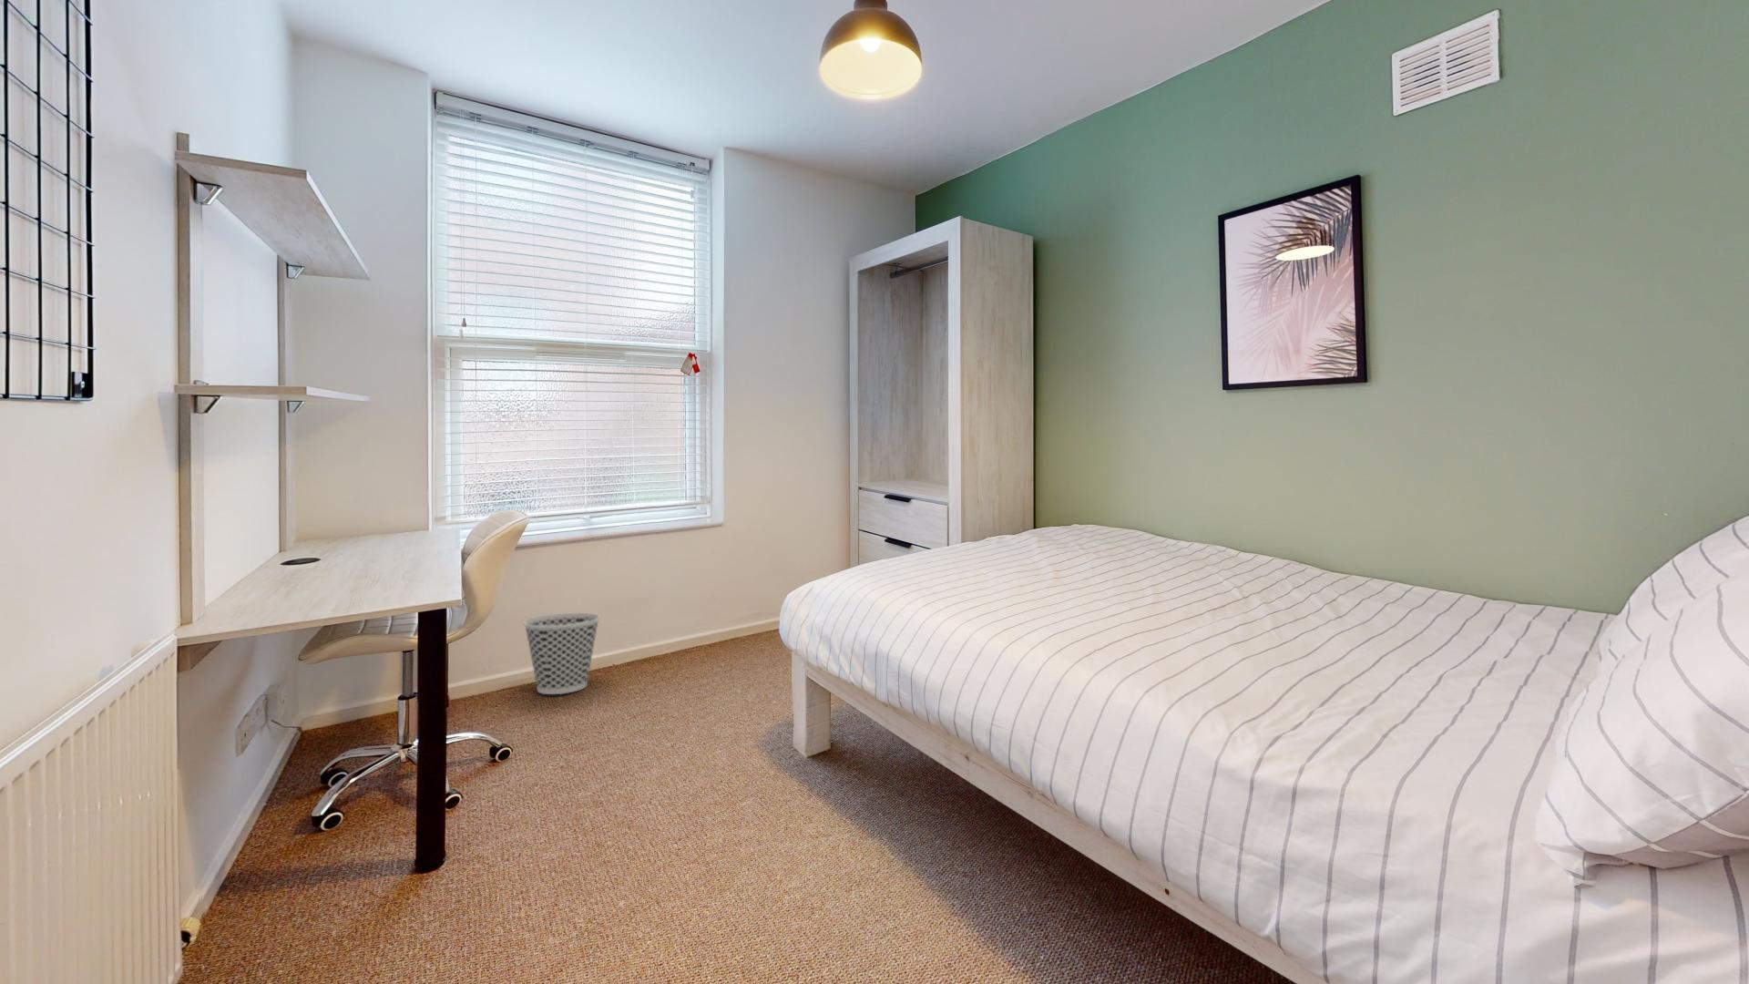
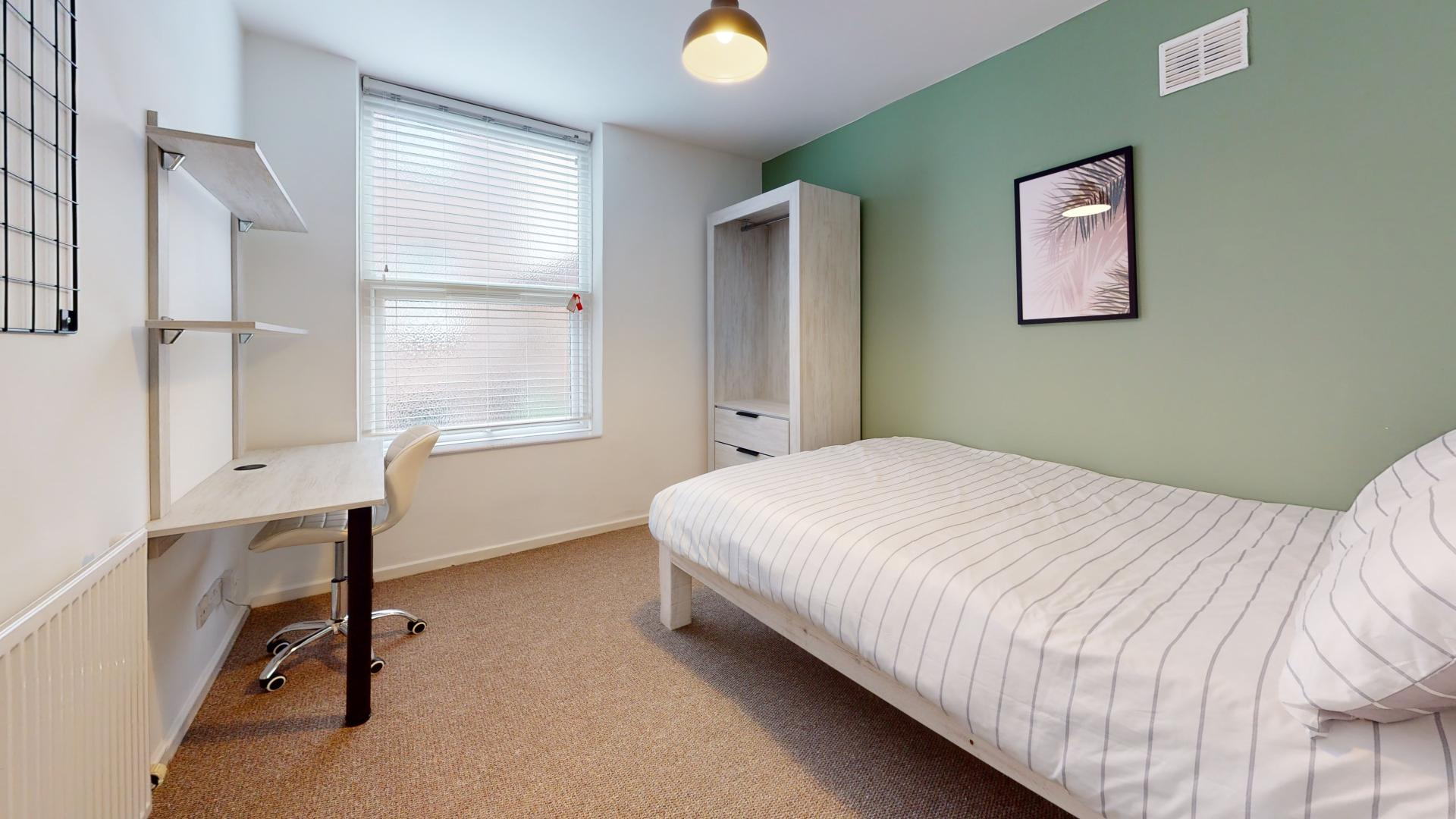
- wastebasket [523,613,601,696]
